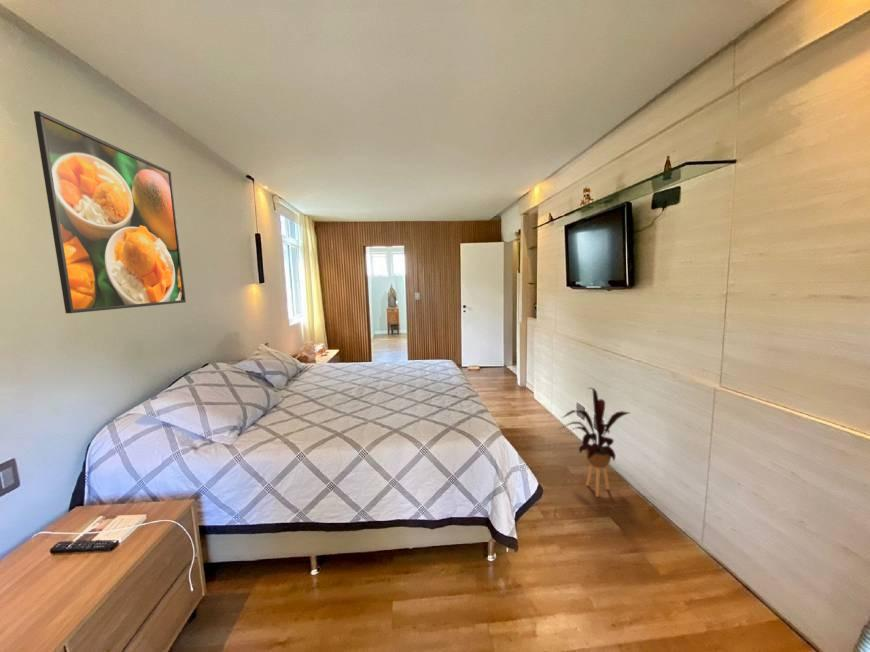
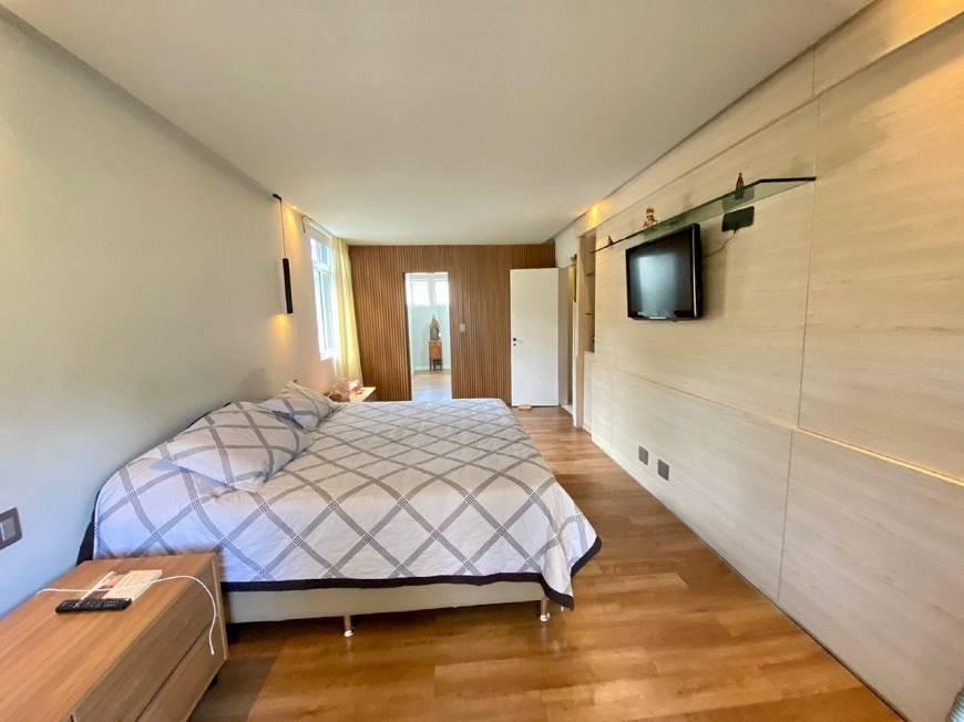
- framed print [33,110,187,314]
- house plant [559,387,630,498]
